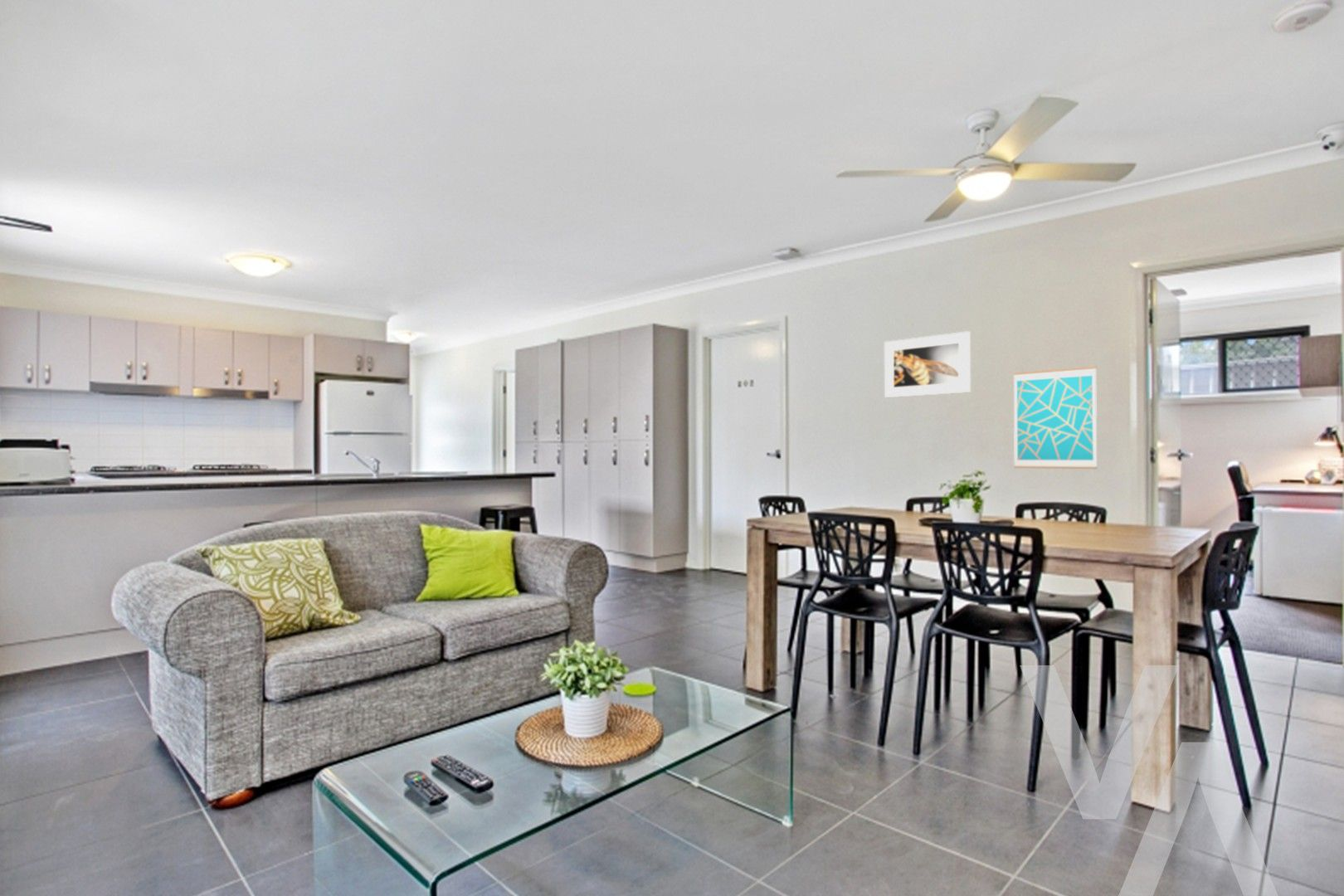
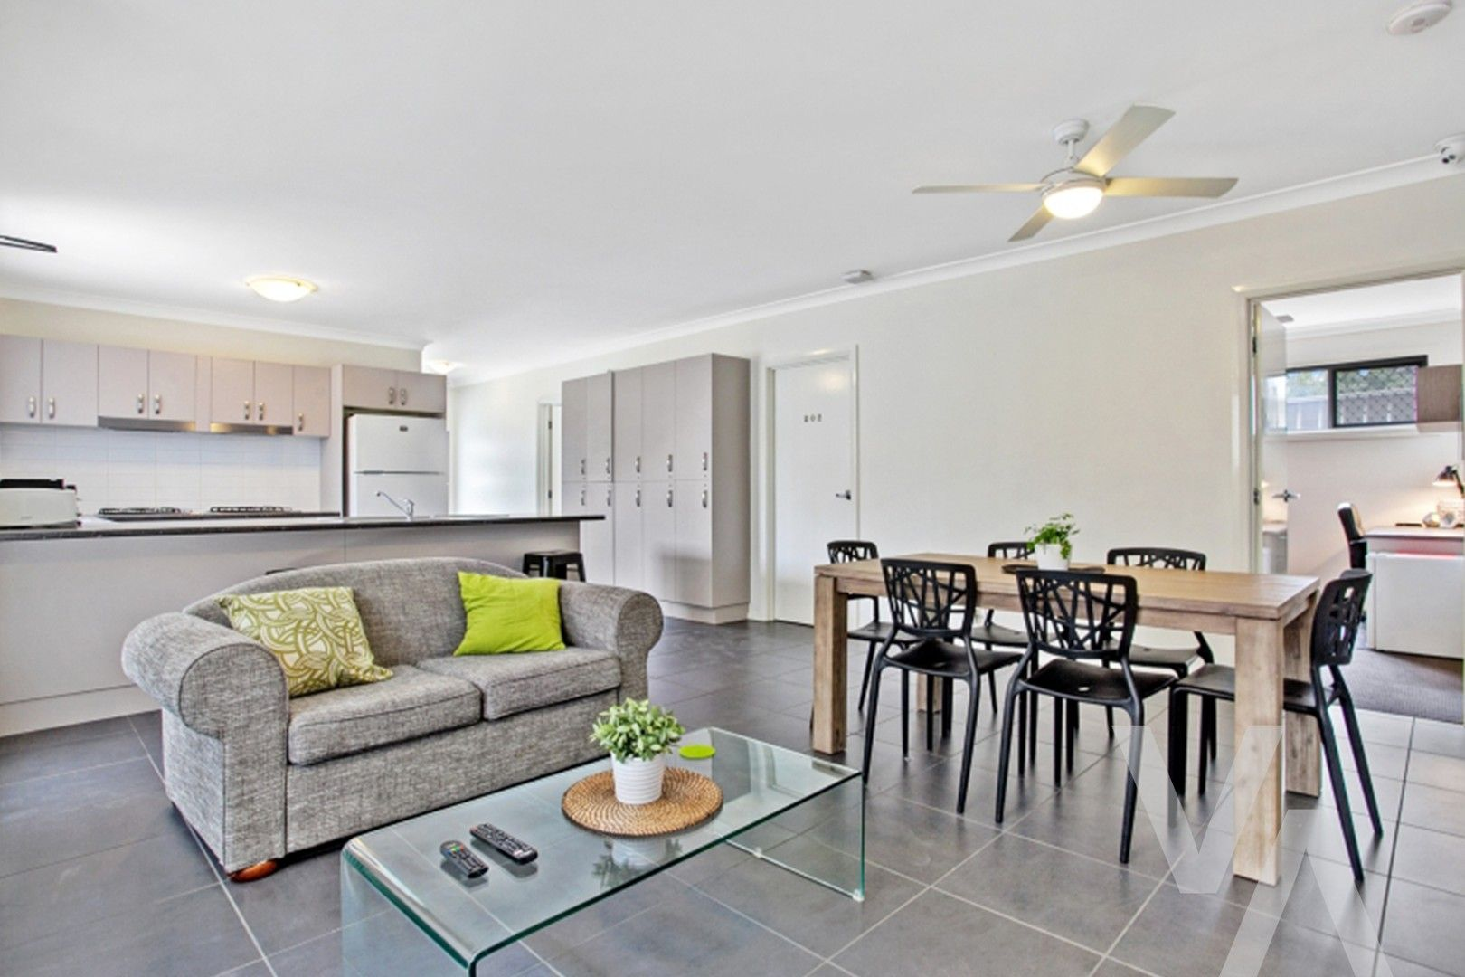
- wall art [1013,365,1098,470]
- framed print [884,330,971,398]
